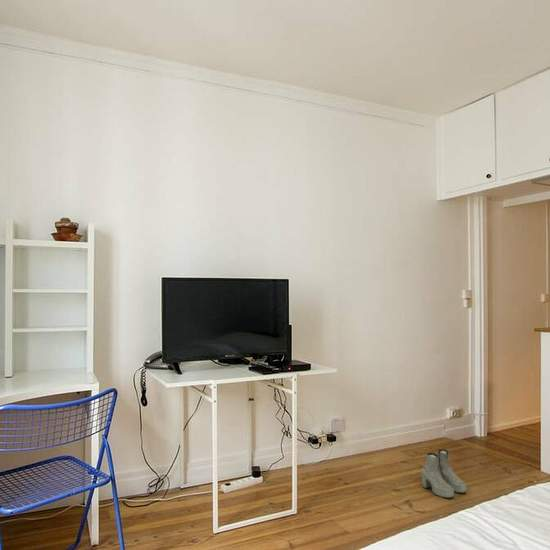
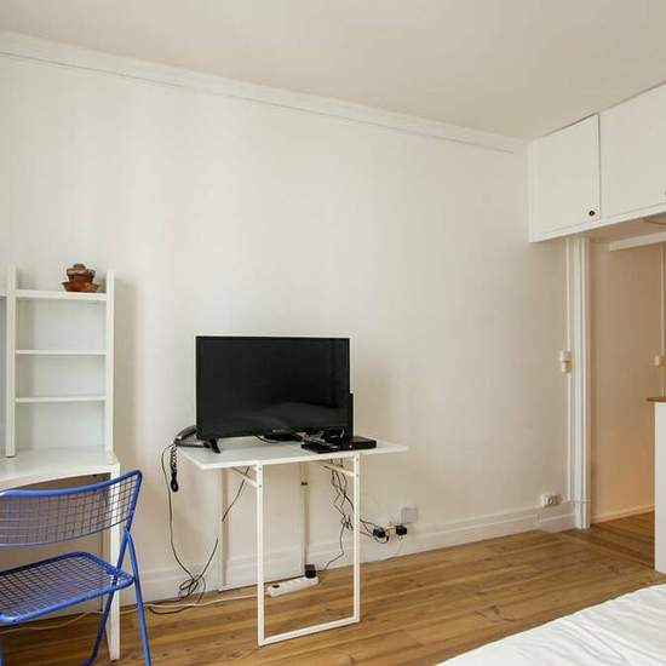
- boots [421,448,468,499]
